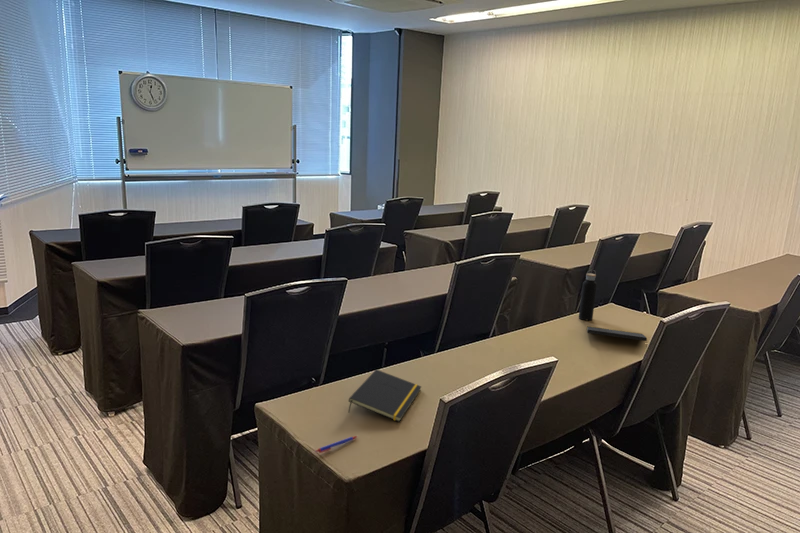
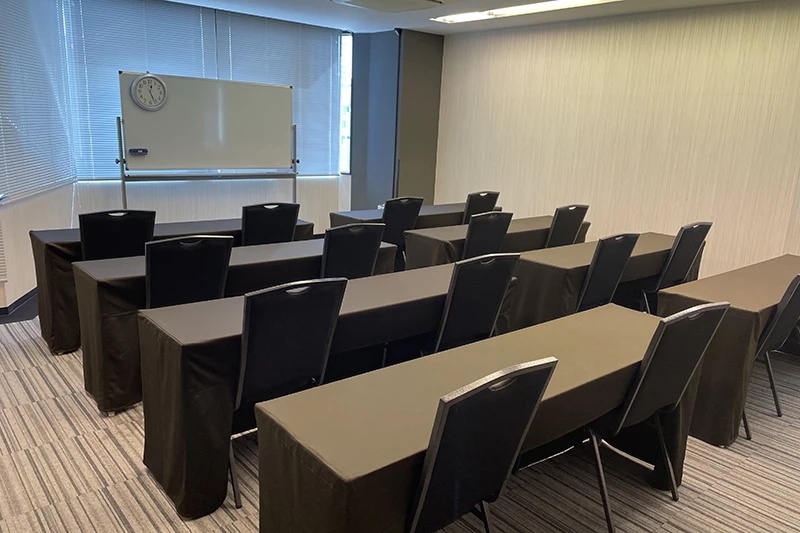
- notepad [586,325,648,348]
- notepad [347,368,422,423]
- pen [314,435,359,454]
- water bottle [578,269,598,321]
